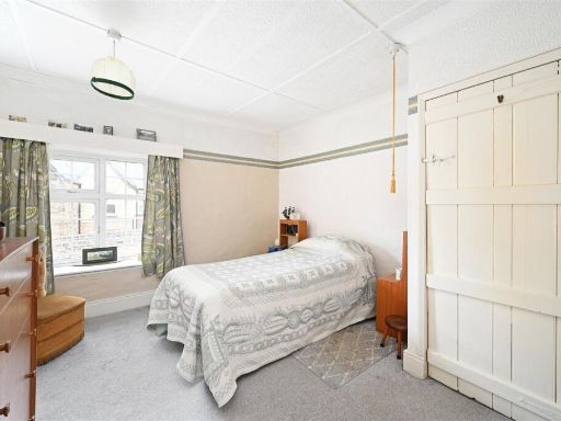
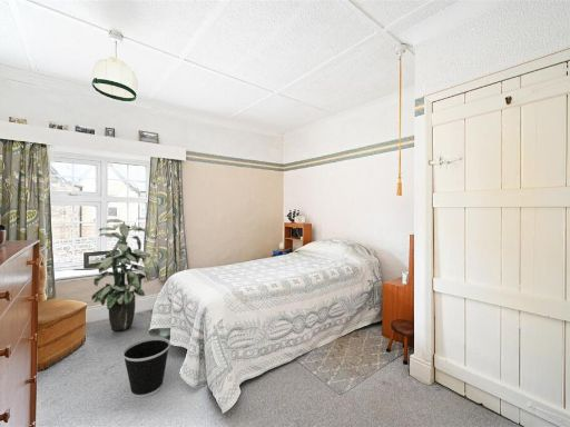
+ wastebasket [121,336,171,399]
+ indoor plant [86,218,151,331]
